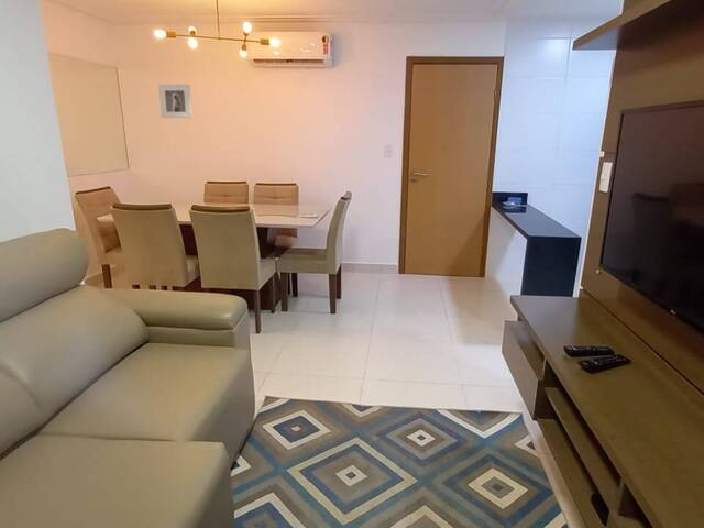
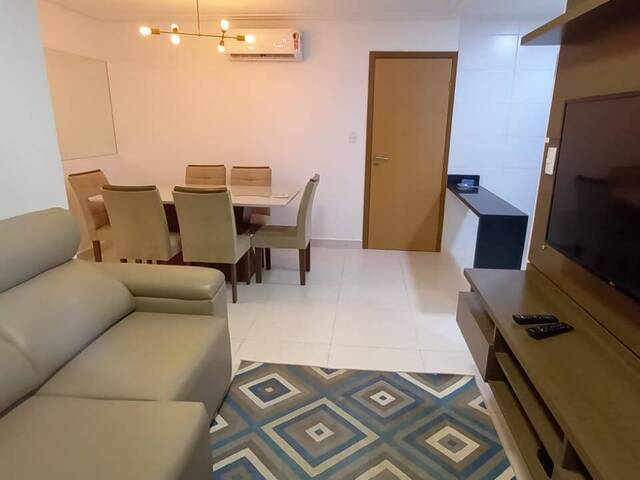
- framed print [157,84,194,119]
